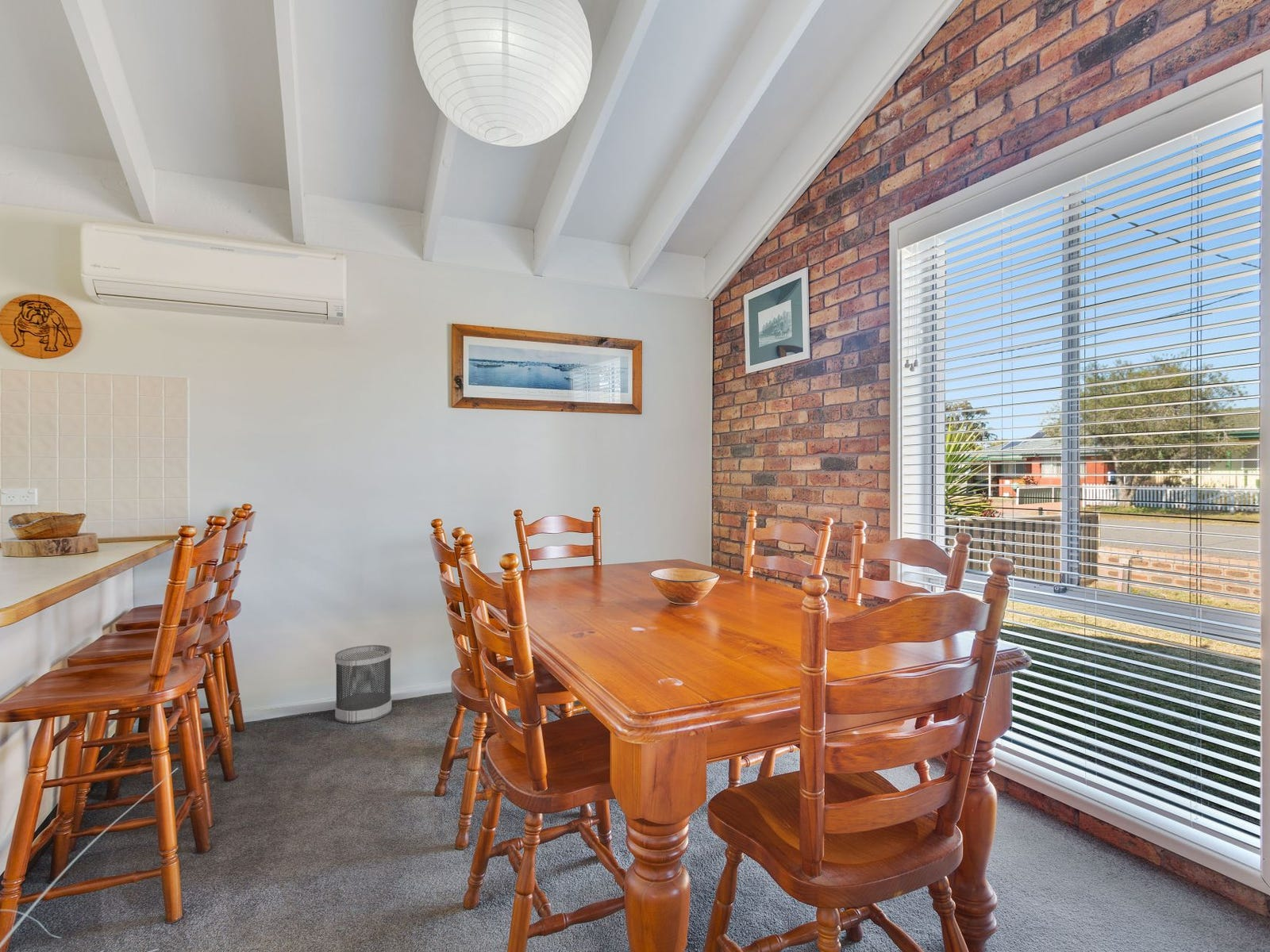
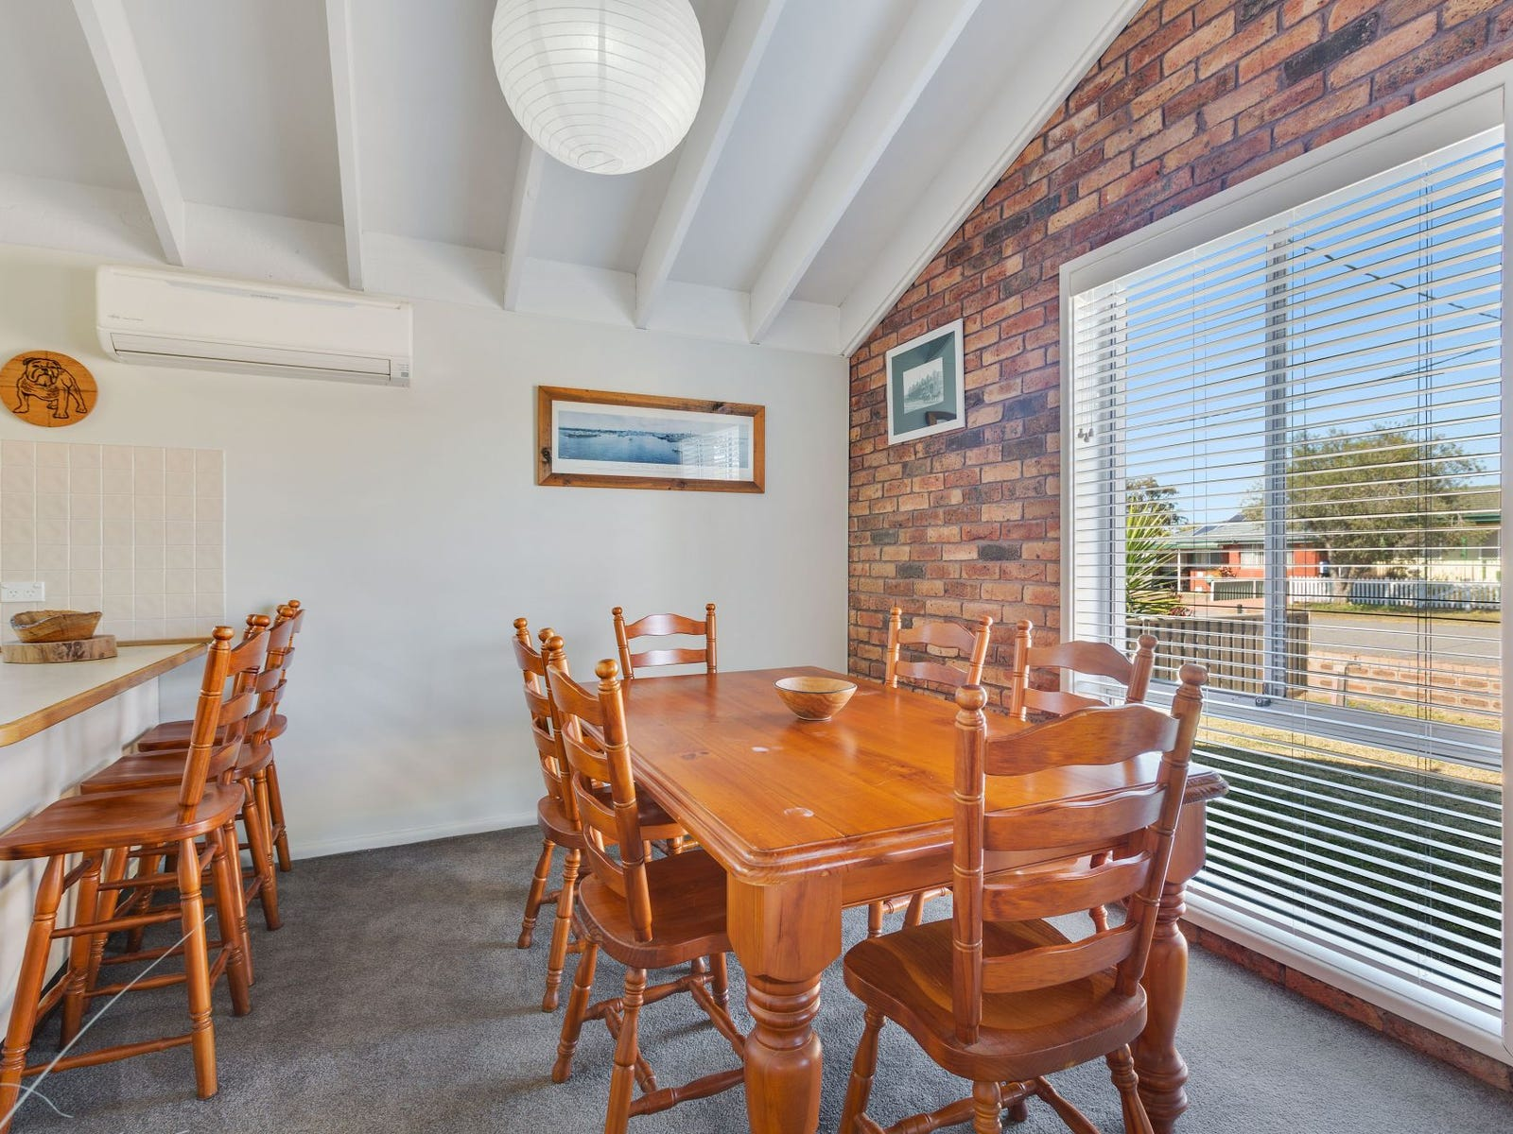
- wastebasket [334,644,392,724]
